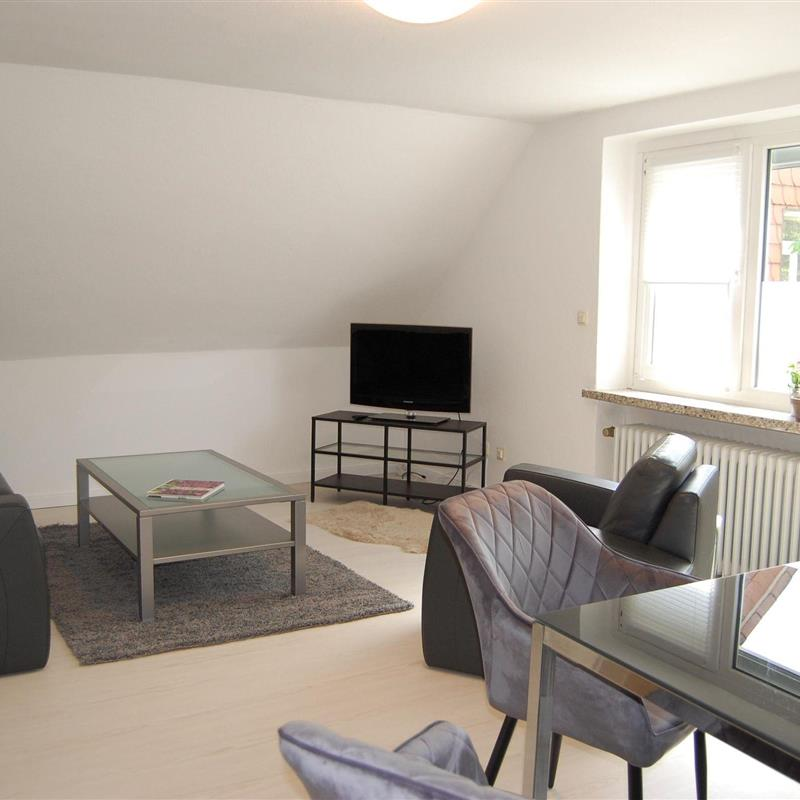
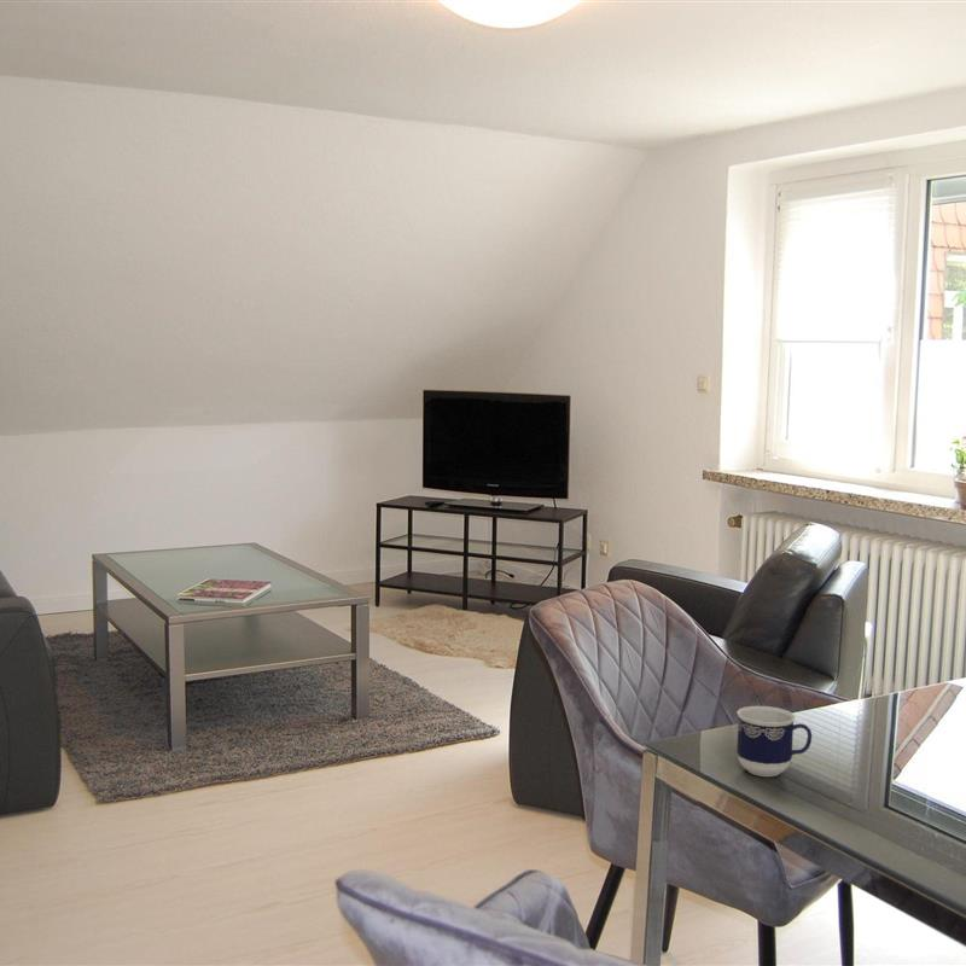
+ cup [735,705,813,778]
